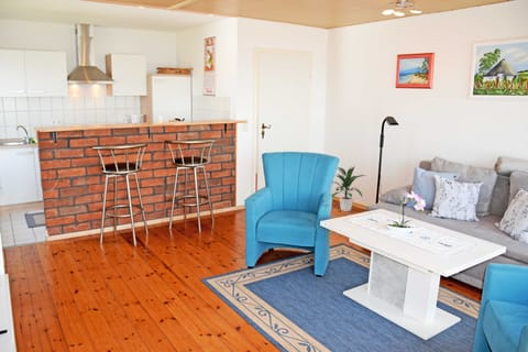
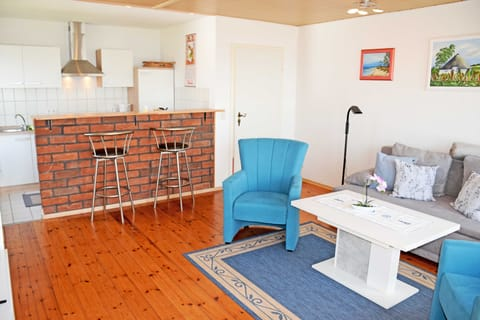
- indoor plant [331,165,367,212]
